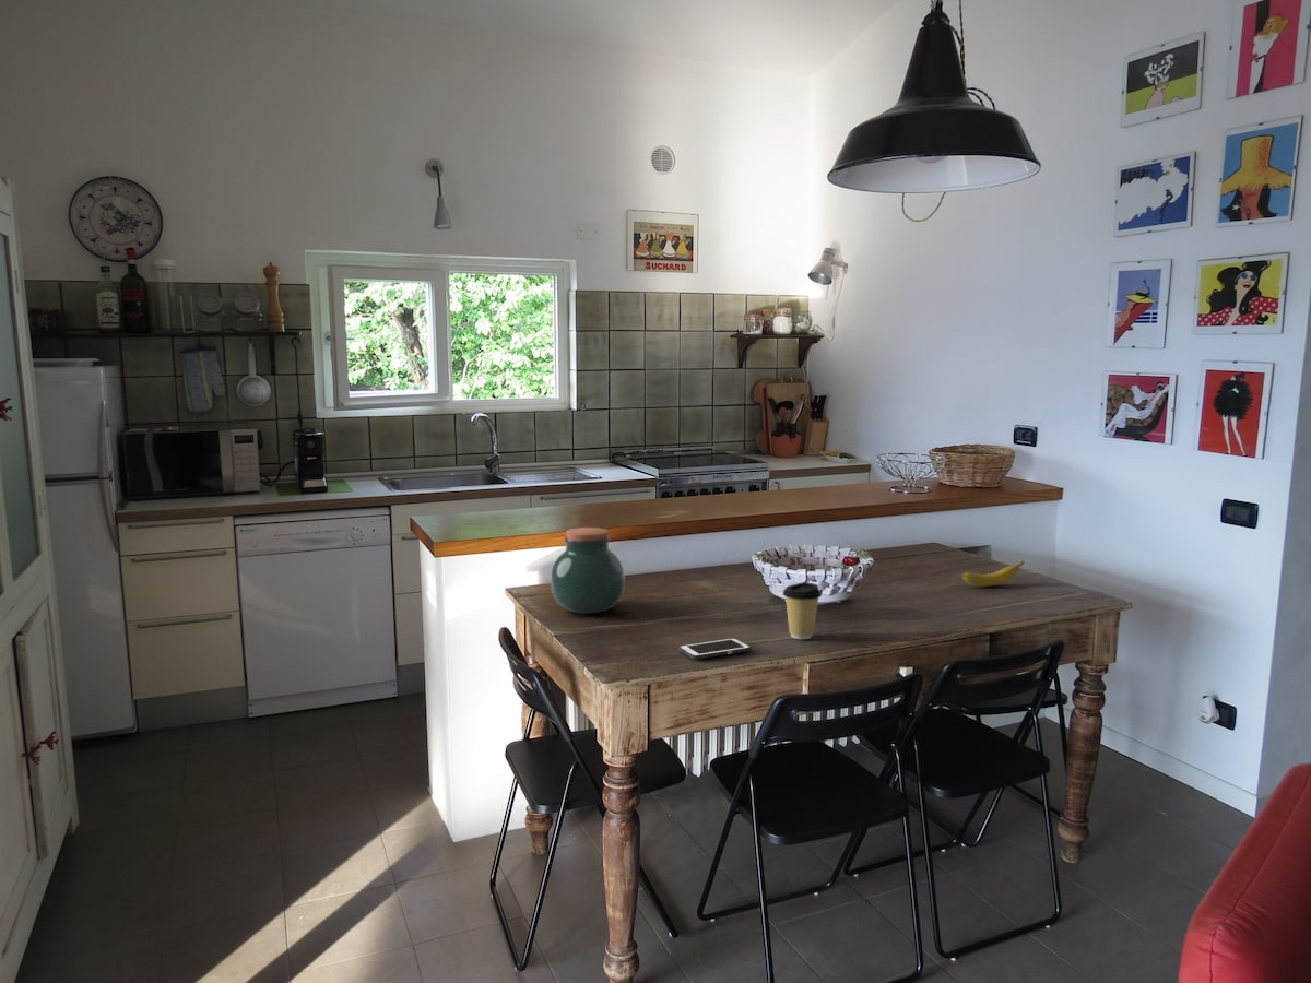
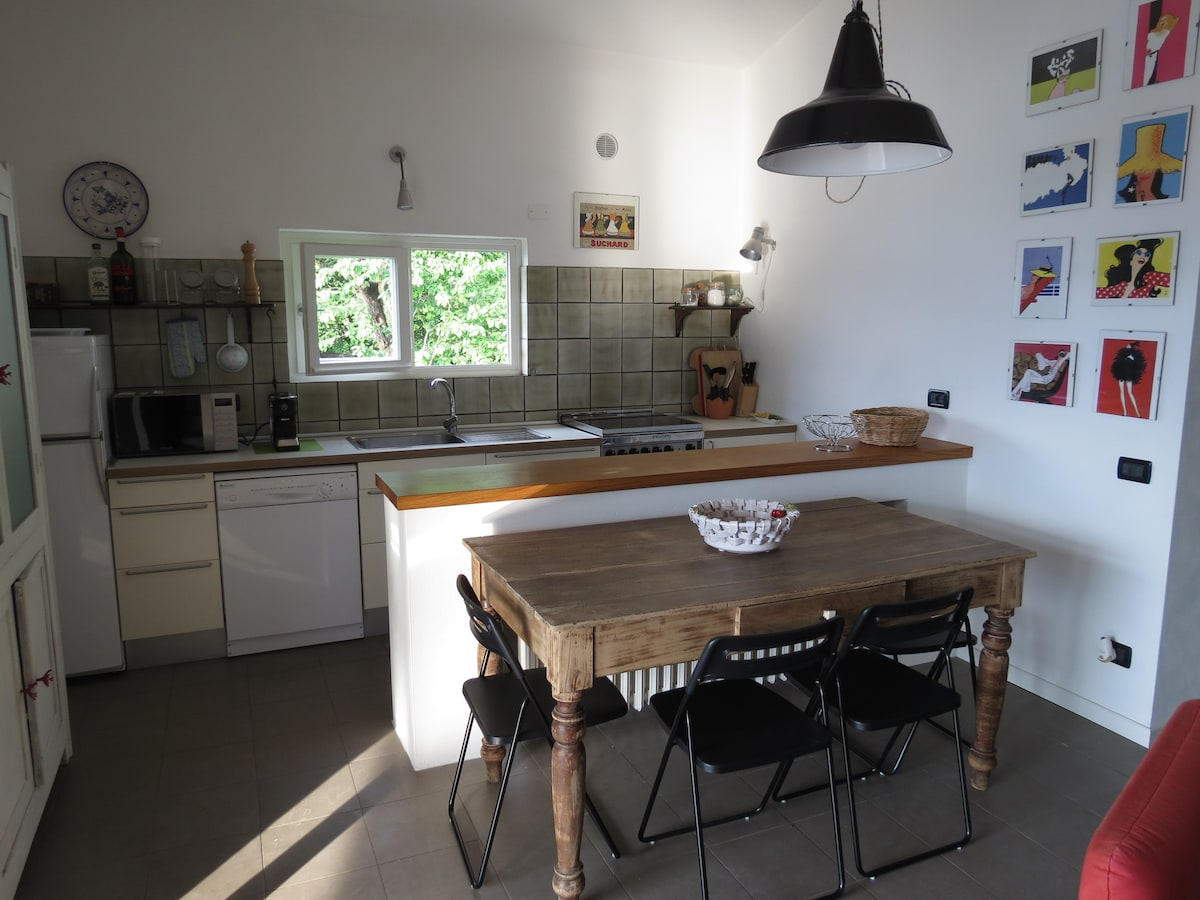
- jar [550,526,626,615]
- banana [961,559,1026,588]
- cell phone [678,637,752,660]
- coffee cup [781,581,823,640]
